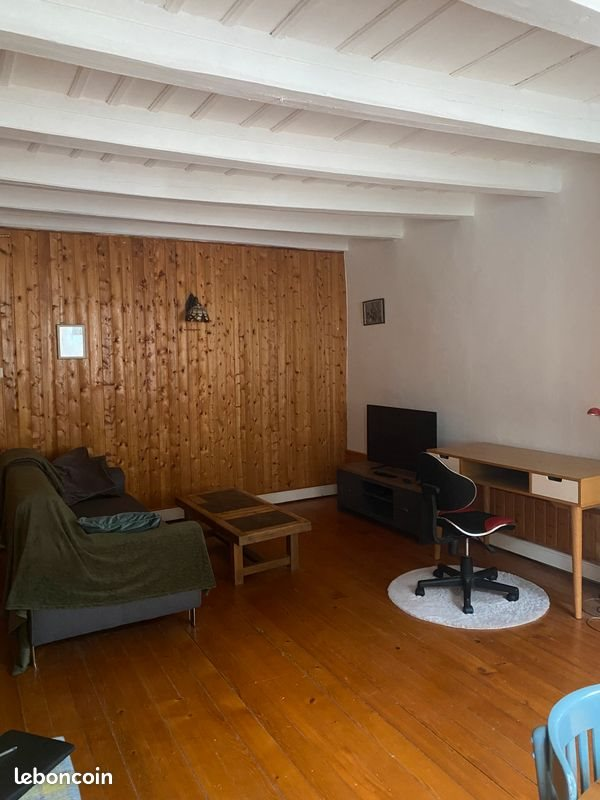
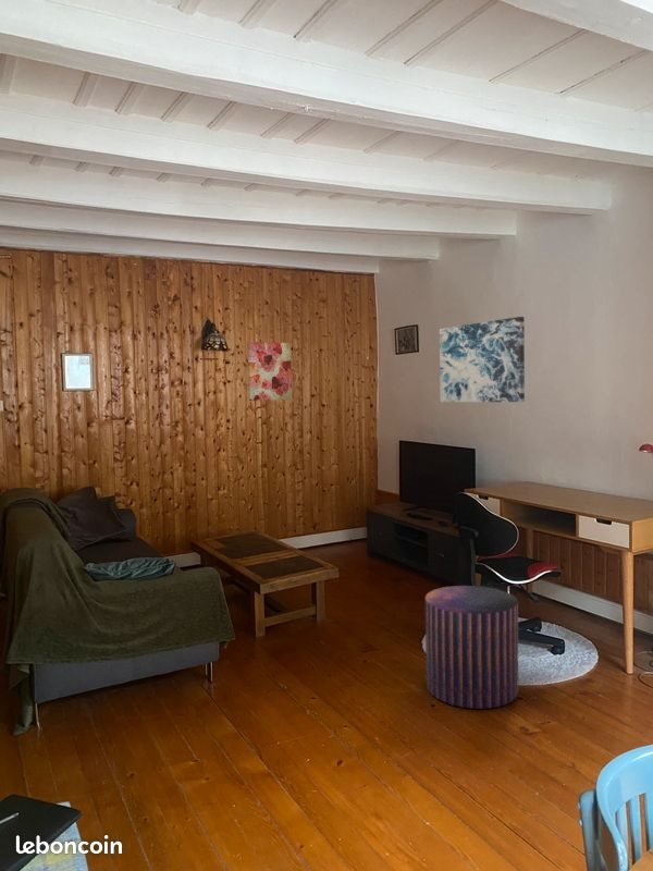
+ pouf [424,585,519,710]
+ wall art [246,341,293,402]
+ wall art [439,316,526,403]
